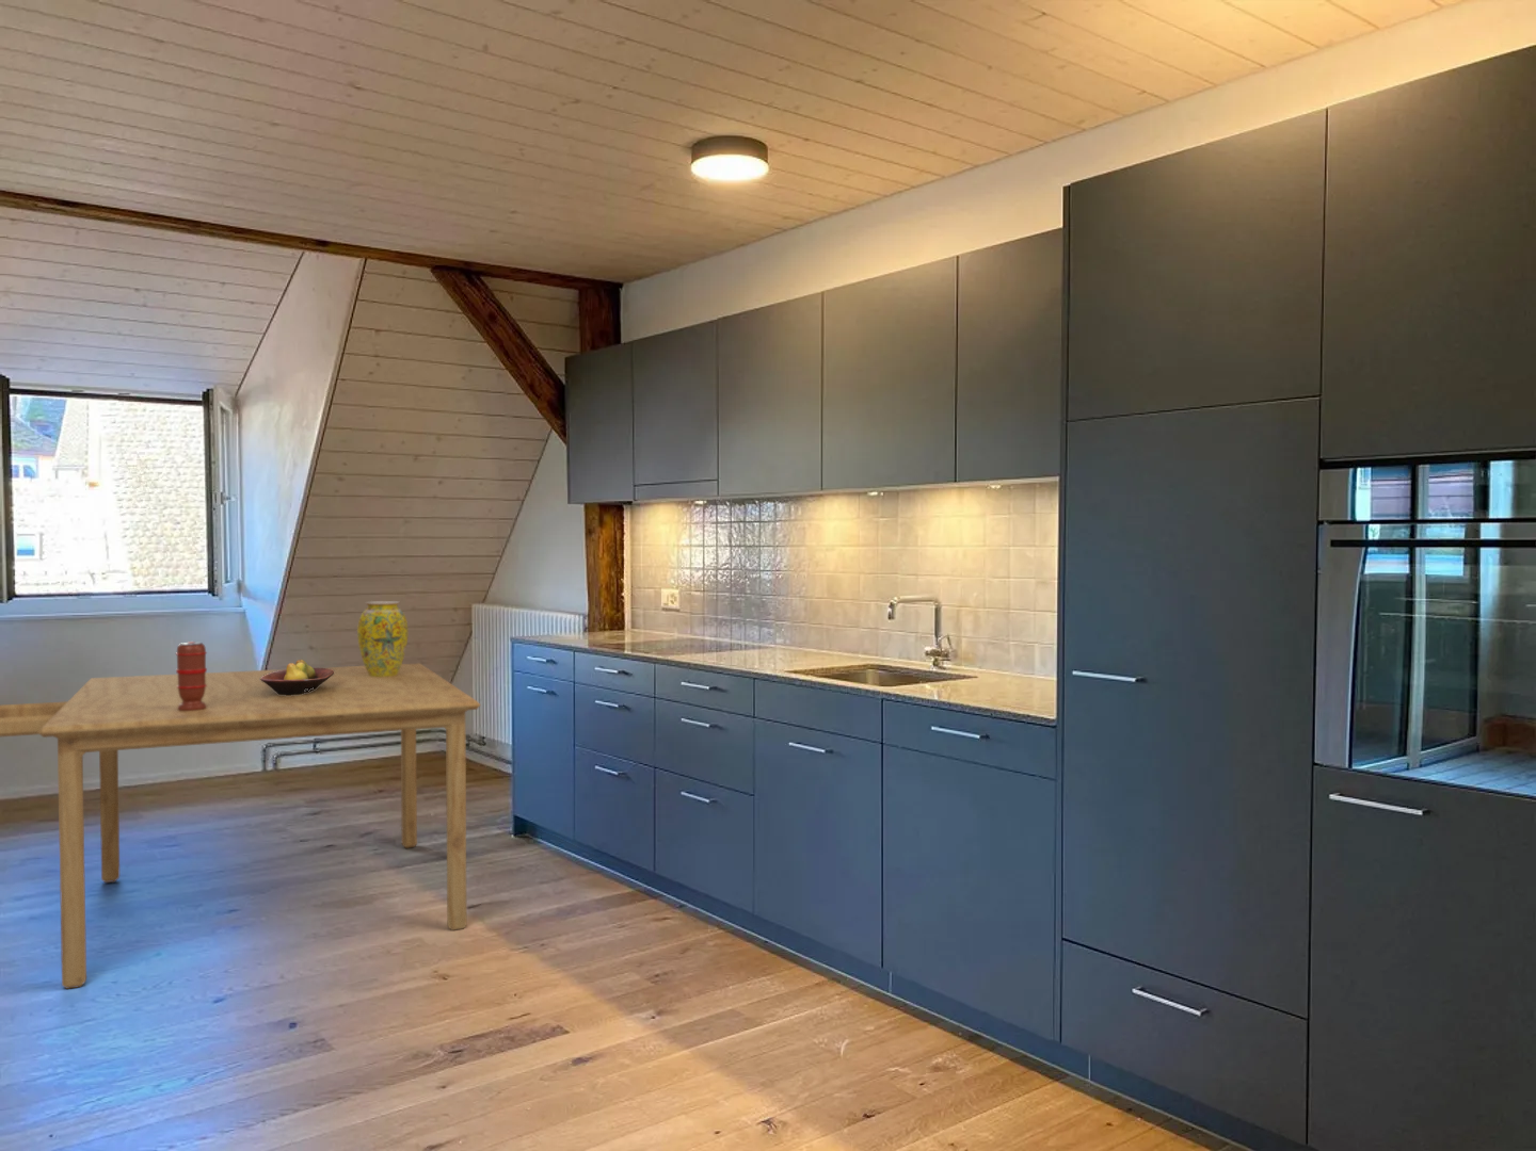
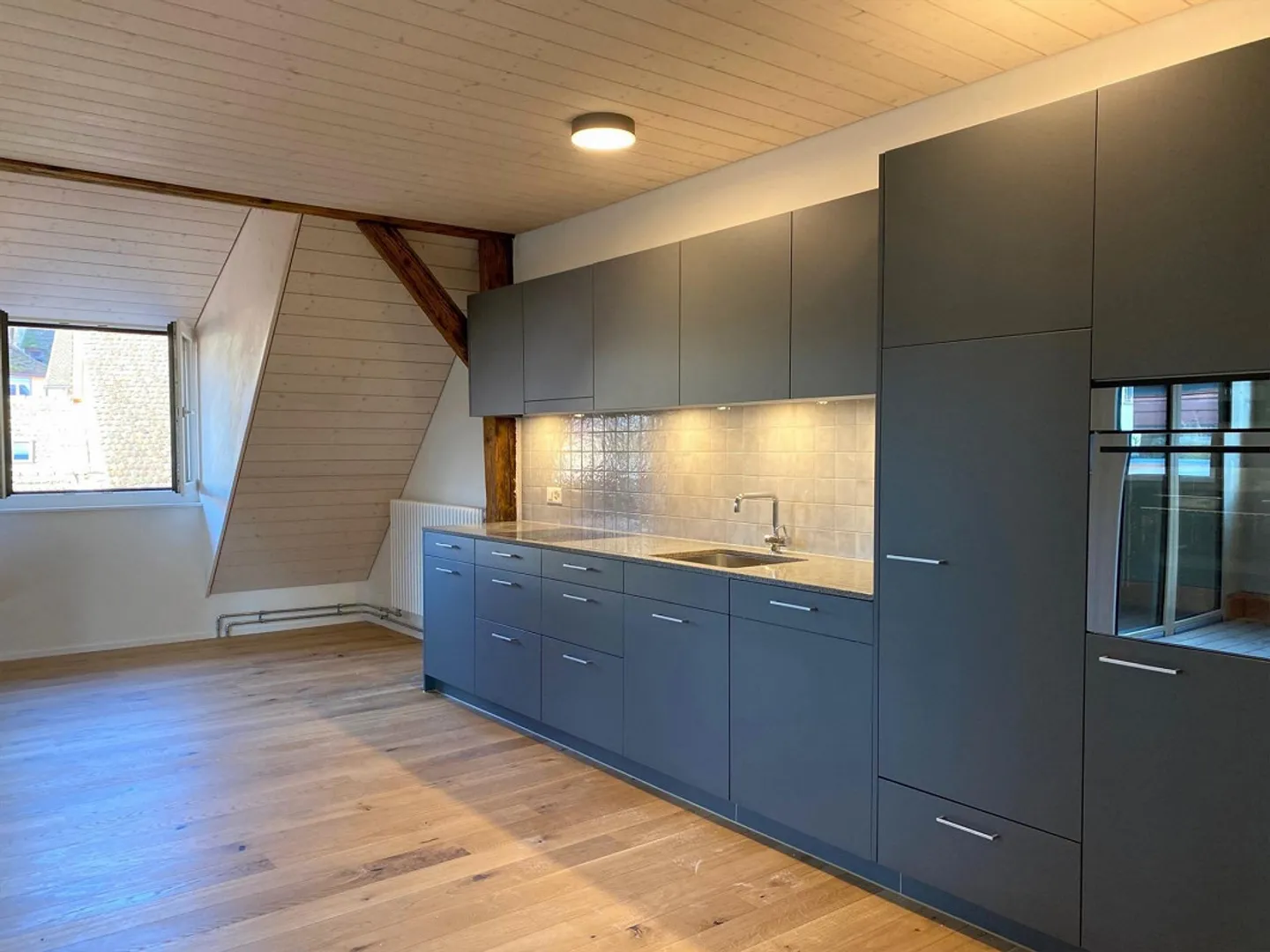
- vase [357,600,409,677]
- fruit bowl [260,659,335,696]
- dining table [0,661,481,990]
- spice grinder [175,641,208,711]
